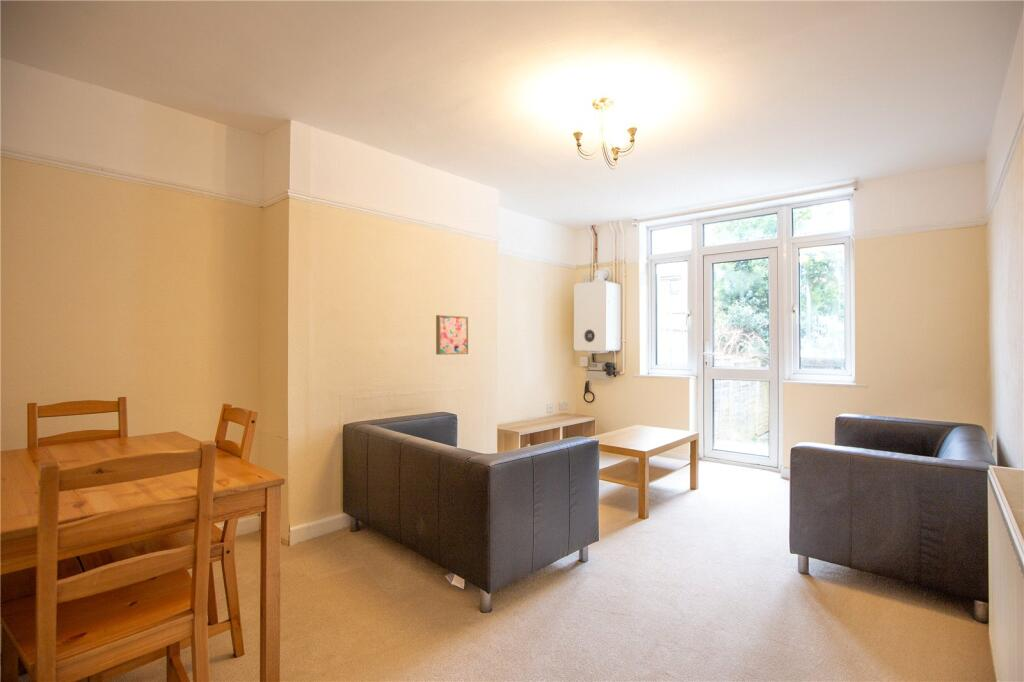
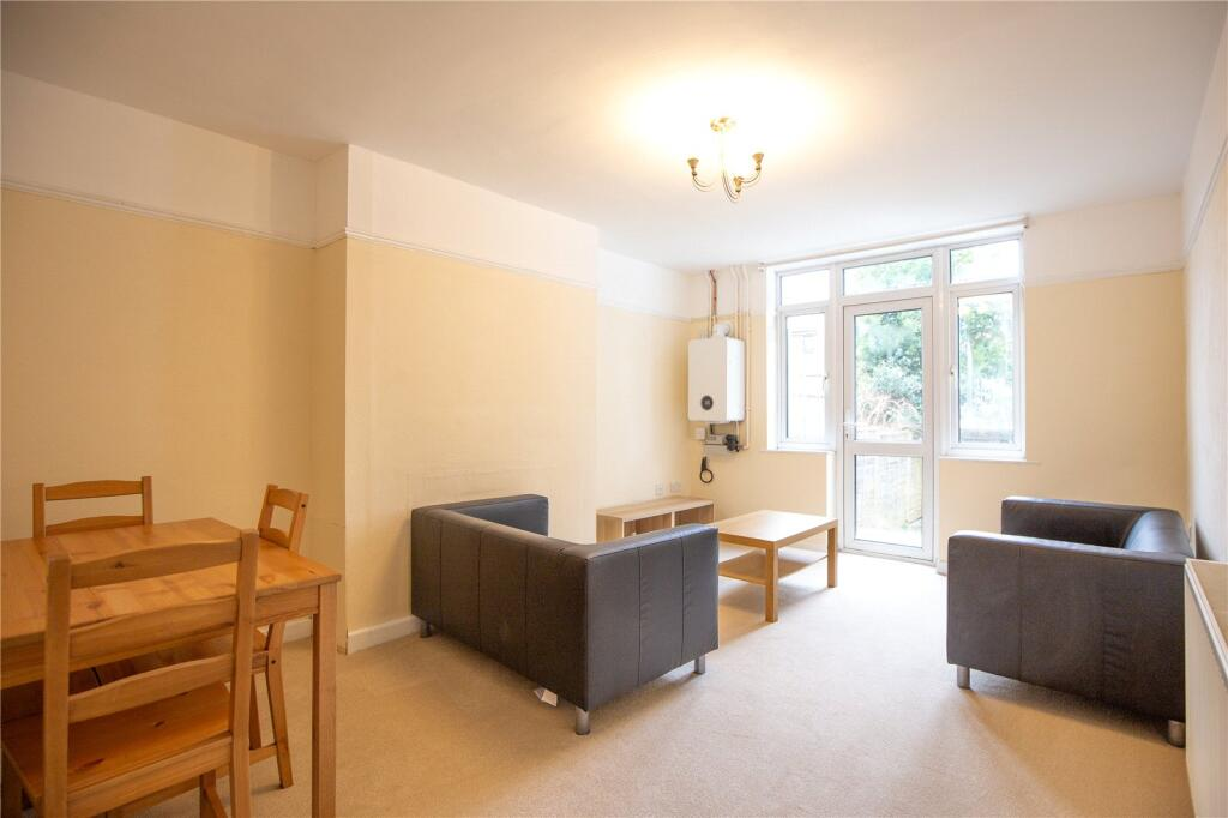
- wall art [435,314,469,356]
